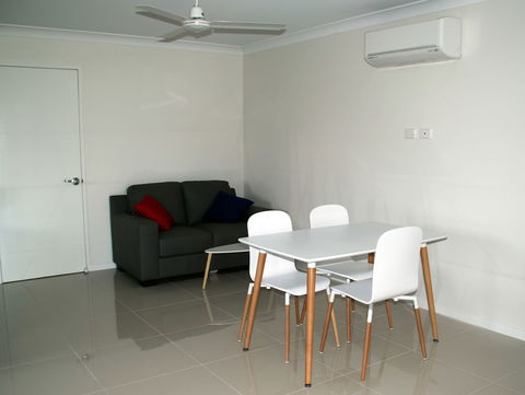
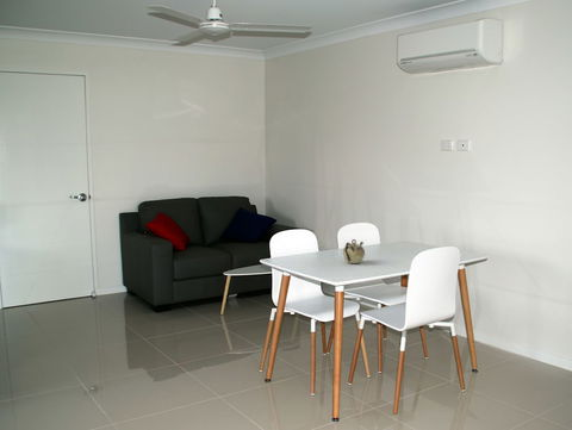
+ teapot [342,238,366,264]
